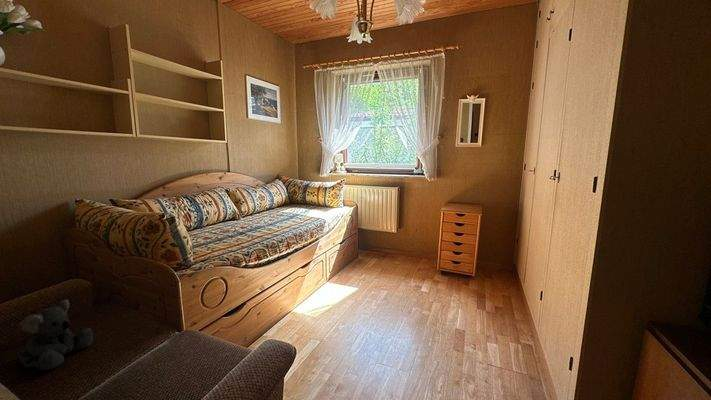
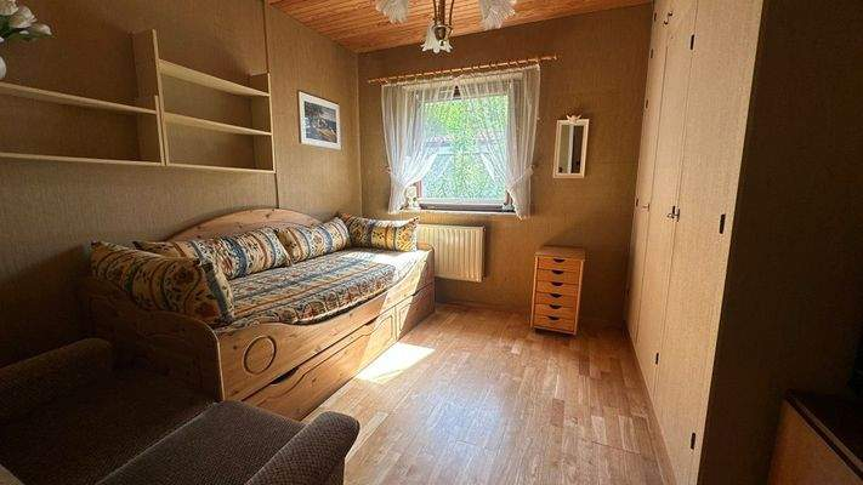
- koala plush [18,299,94,371]
